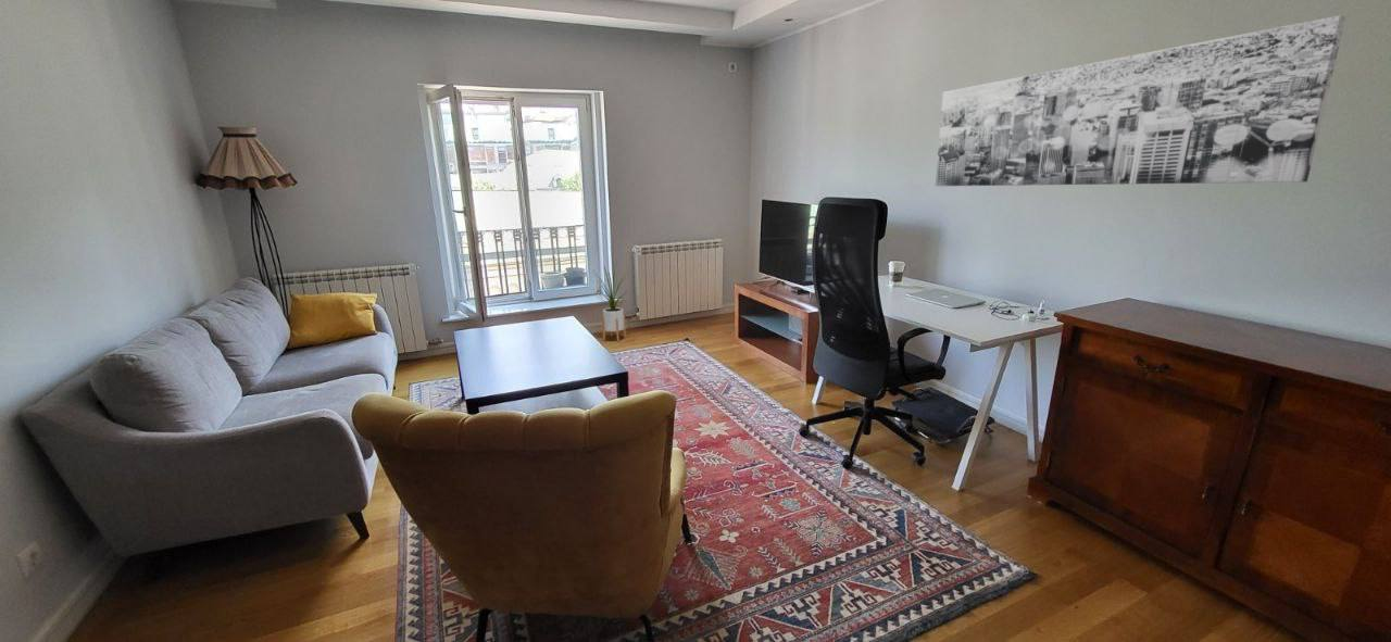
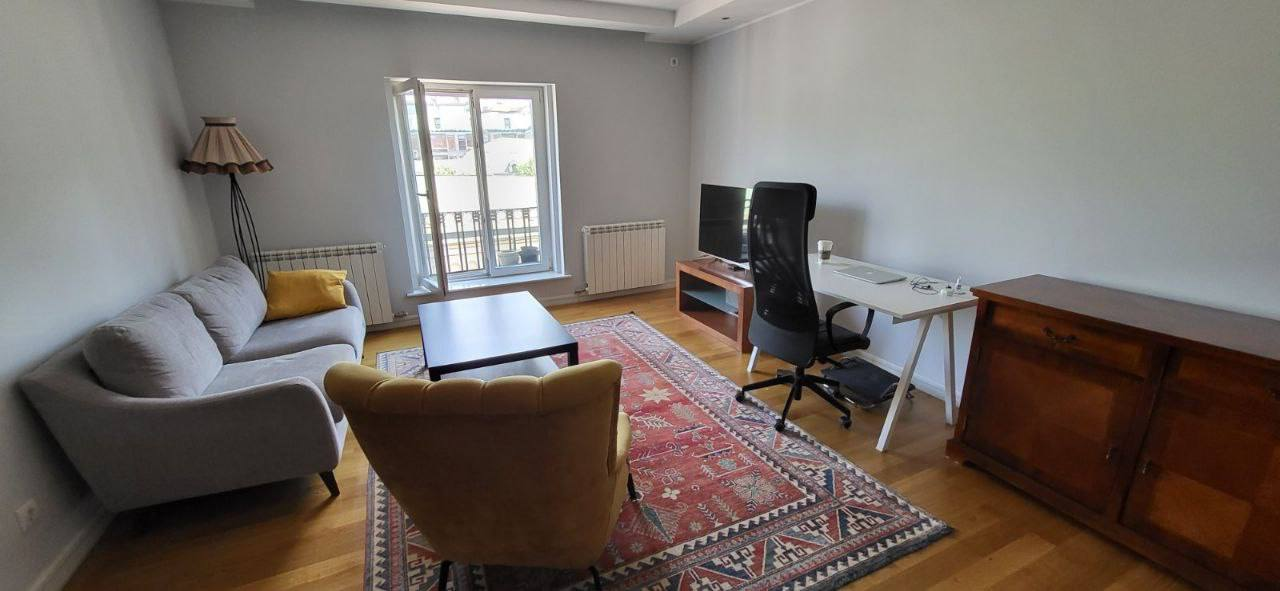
- wall art [935,14,1348,187]
- house plant [591,260,630,342]
